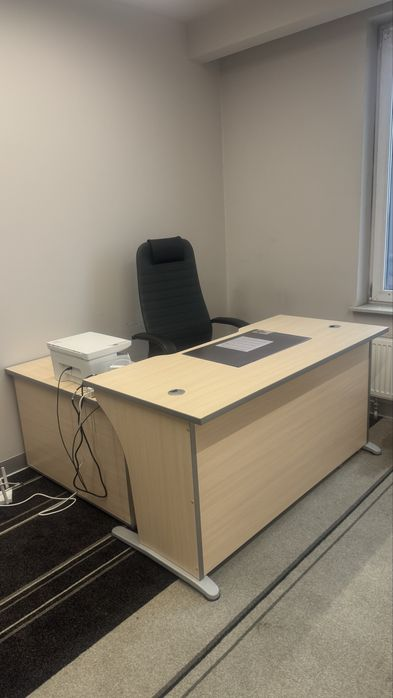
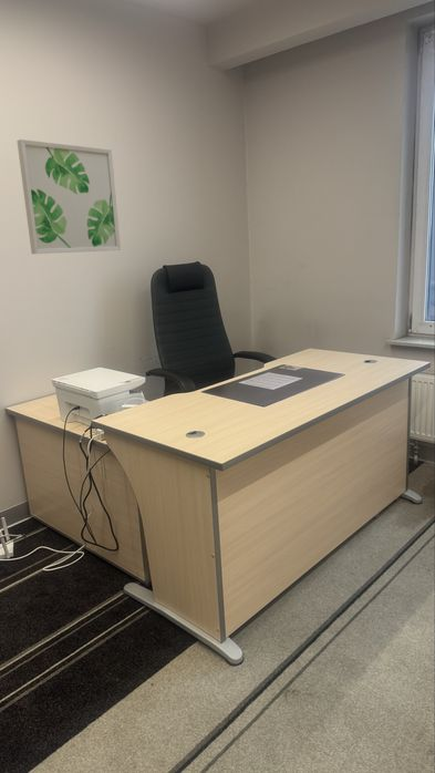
+ wall art [15,138,122,255]
